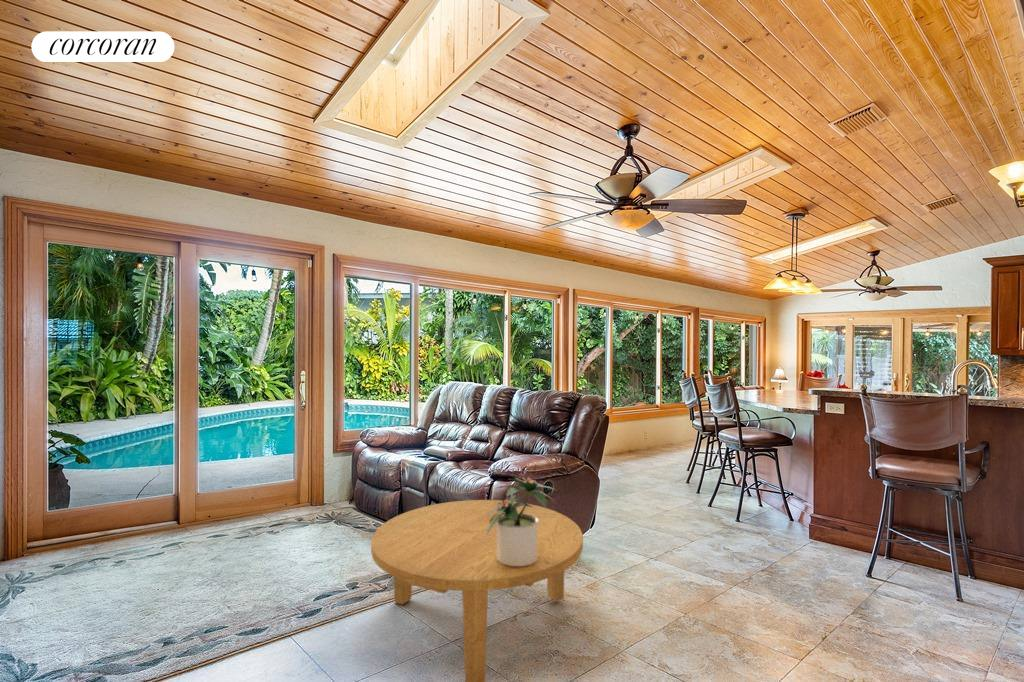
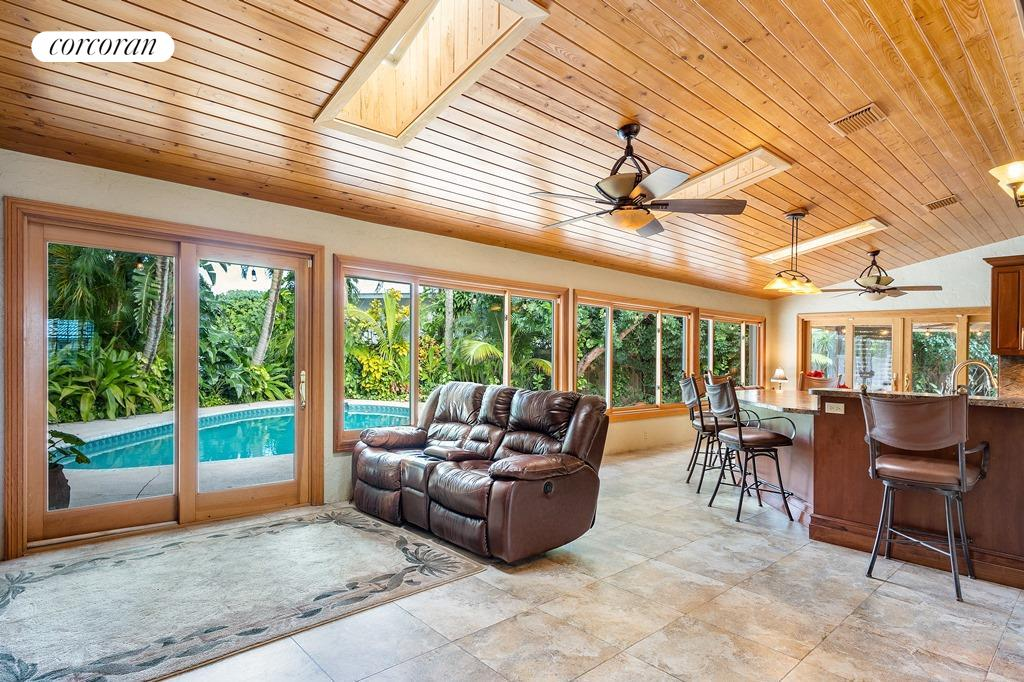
- potted plant [486,476,559,566]
- coffee table [370,499,584,682]
